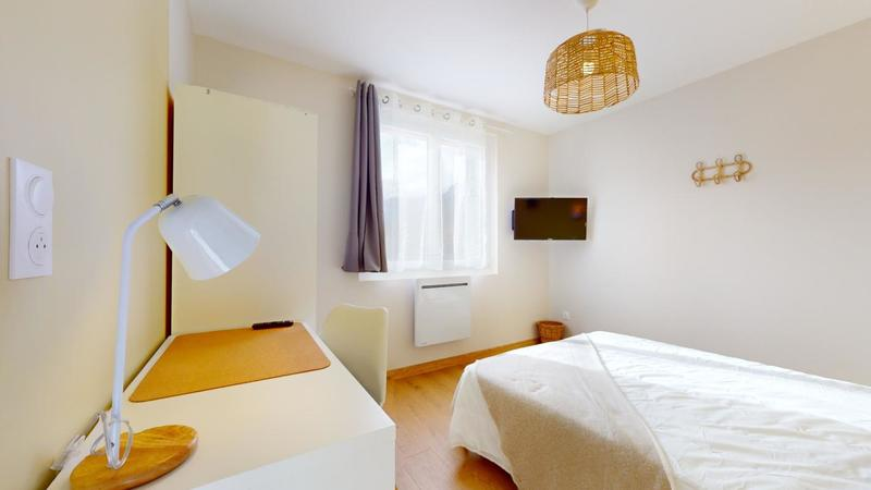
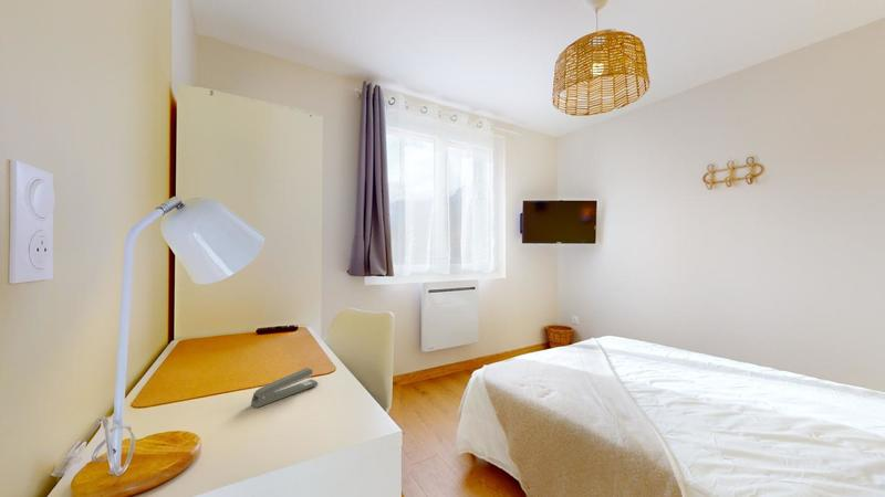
+ stapler [250,367,319,409]
